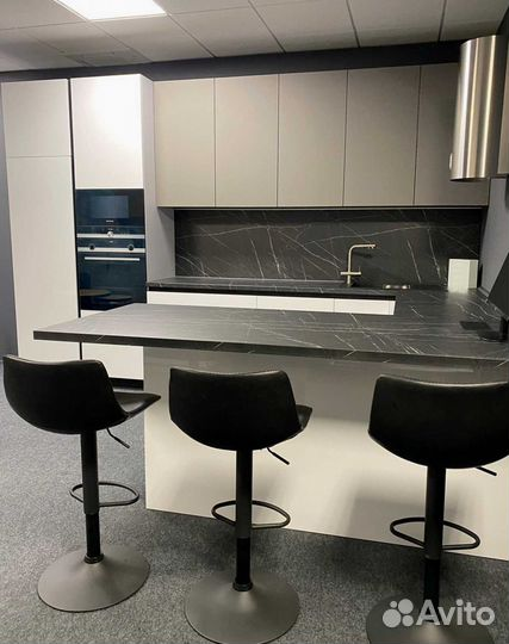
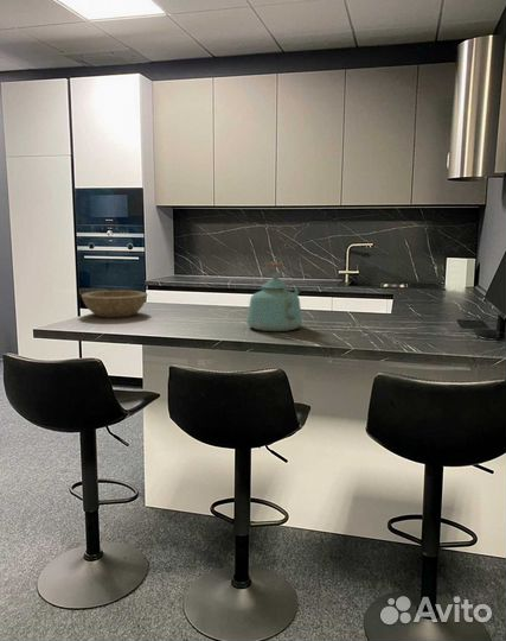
+ kettle [245,261,303,332]
+ bowl [81,290,148,319]
